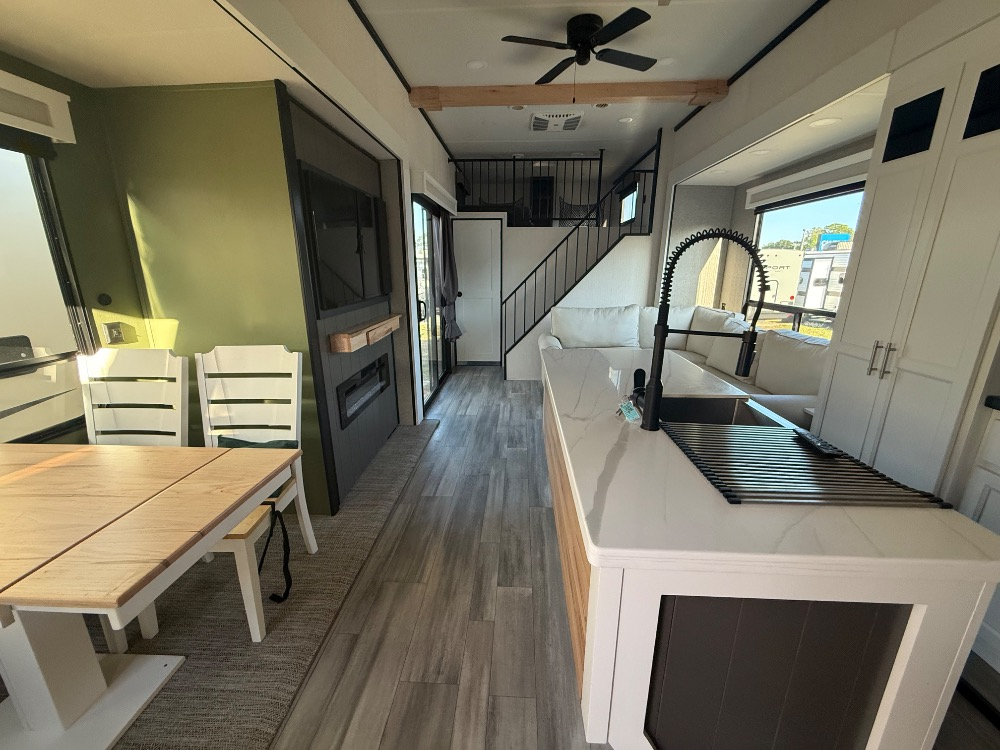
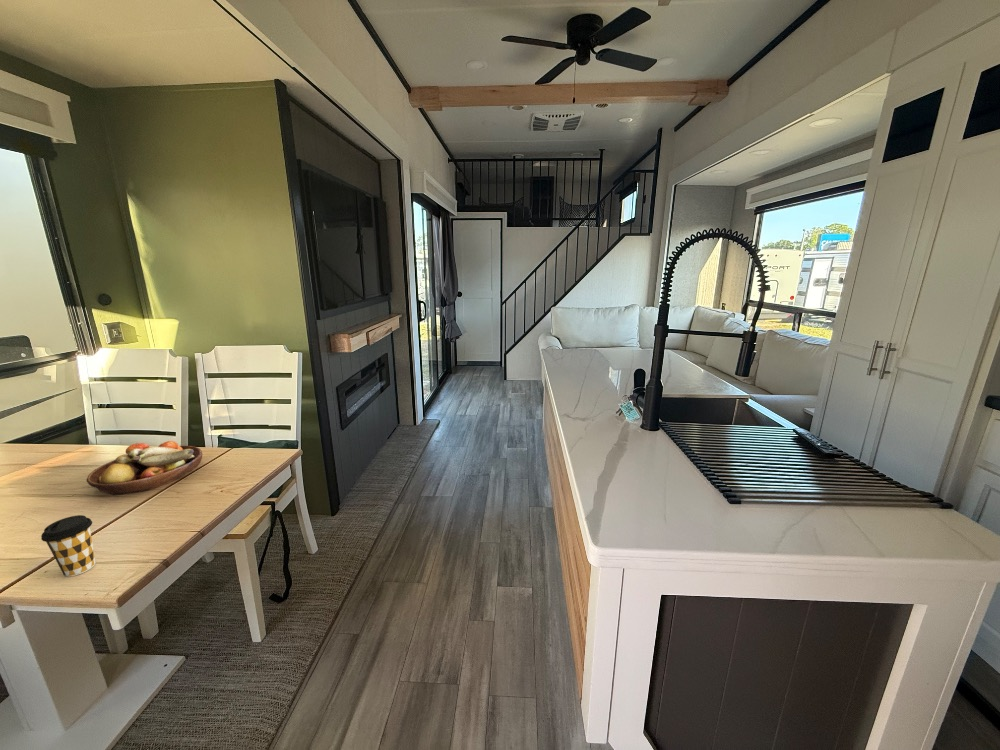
+ fruit bowl [86,440,203,496]
+ coffee cup [40,514,96,578]
